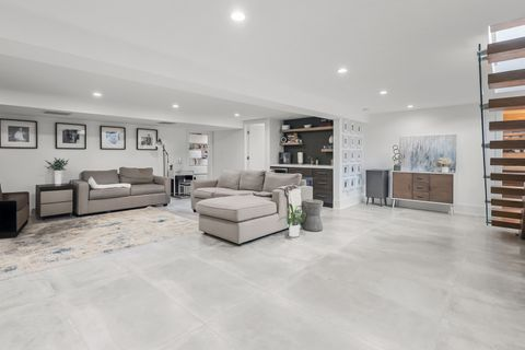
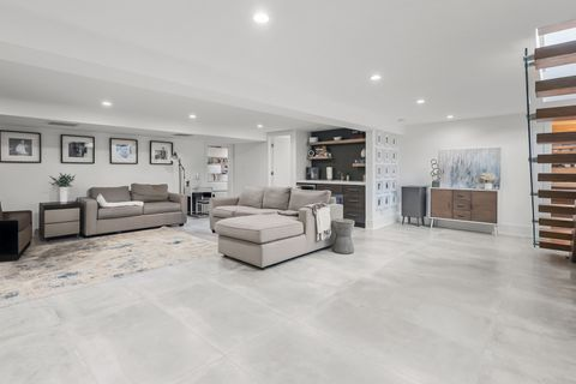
- house plant [278,202,306,237]
